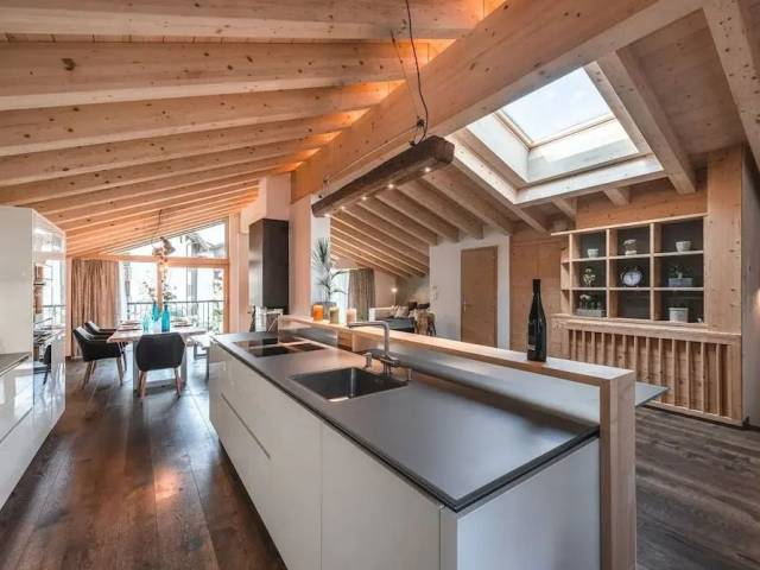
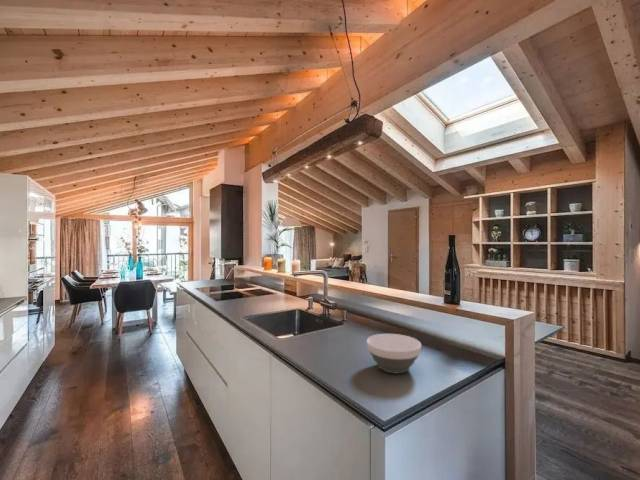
+ bowl [366,333,422,375]
